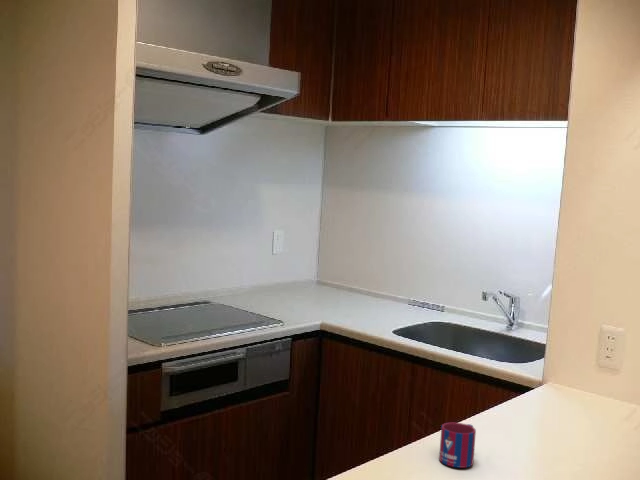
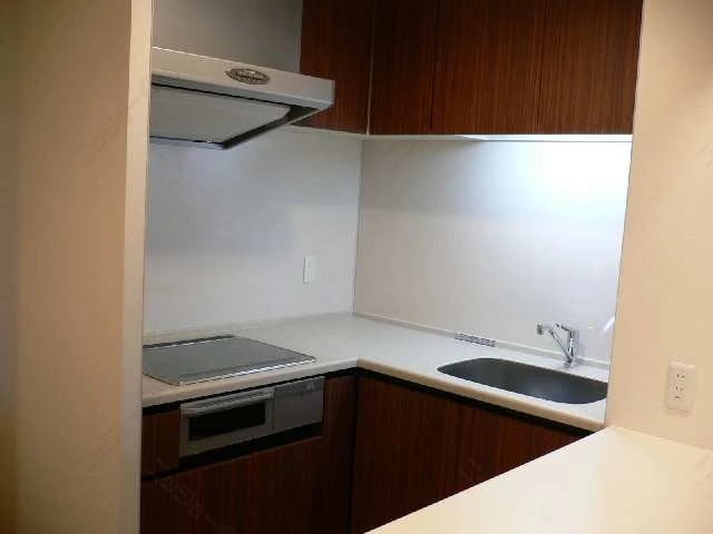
- mug [438,422,477,469]
